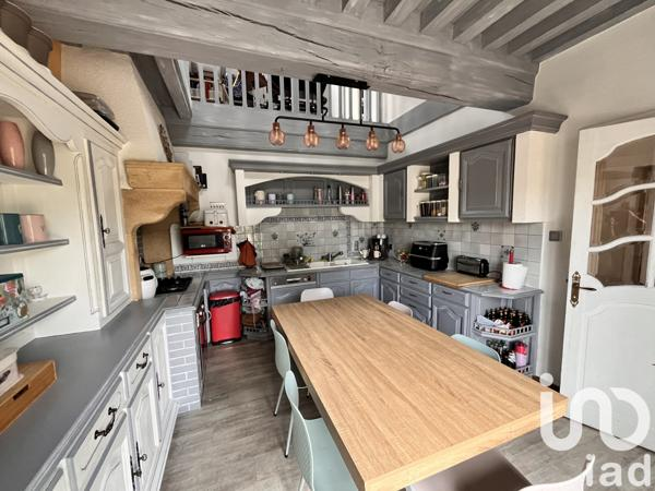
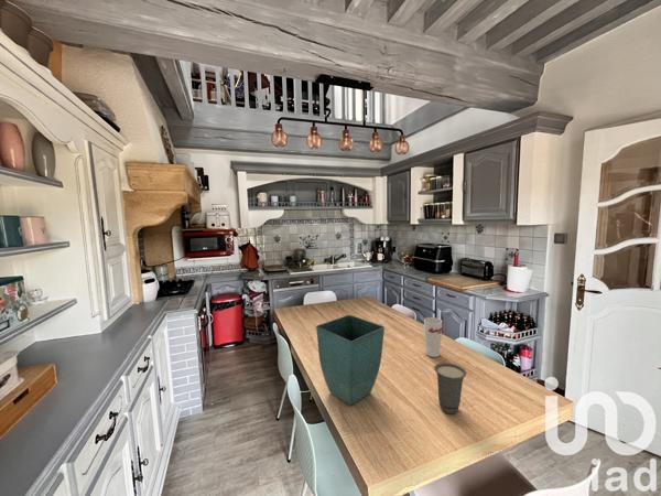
+ cup [423,316,443,358]
+ cup [433,362,467,416]
+ flower pot [315,314,386,406]
